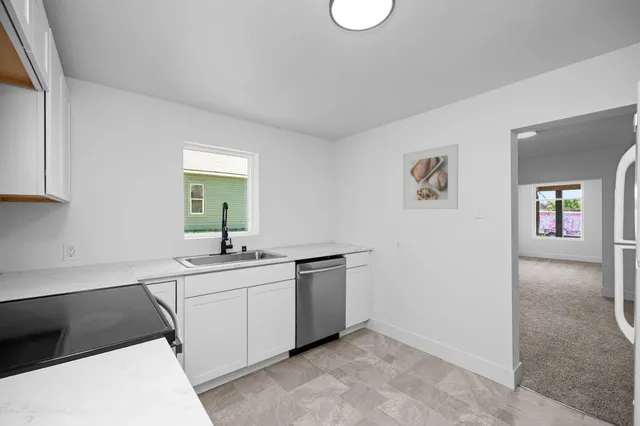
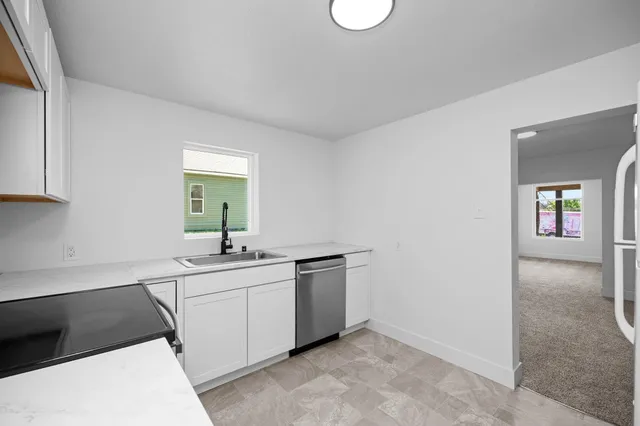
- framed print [402,143,459,210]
